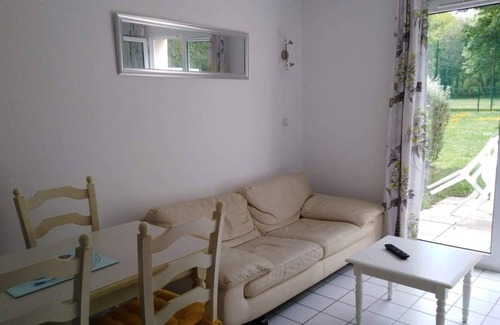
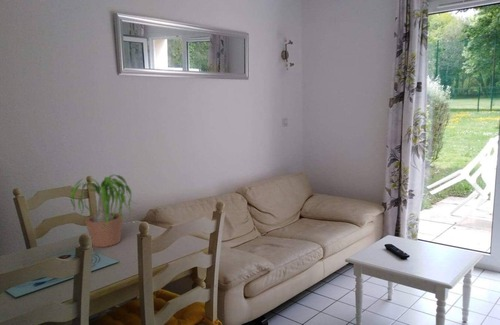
+ potted plant [59,174,138,248]
